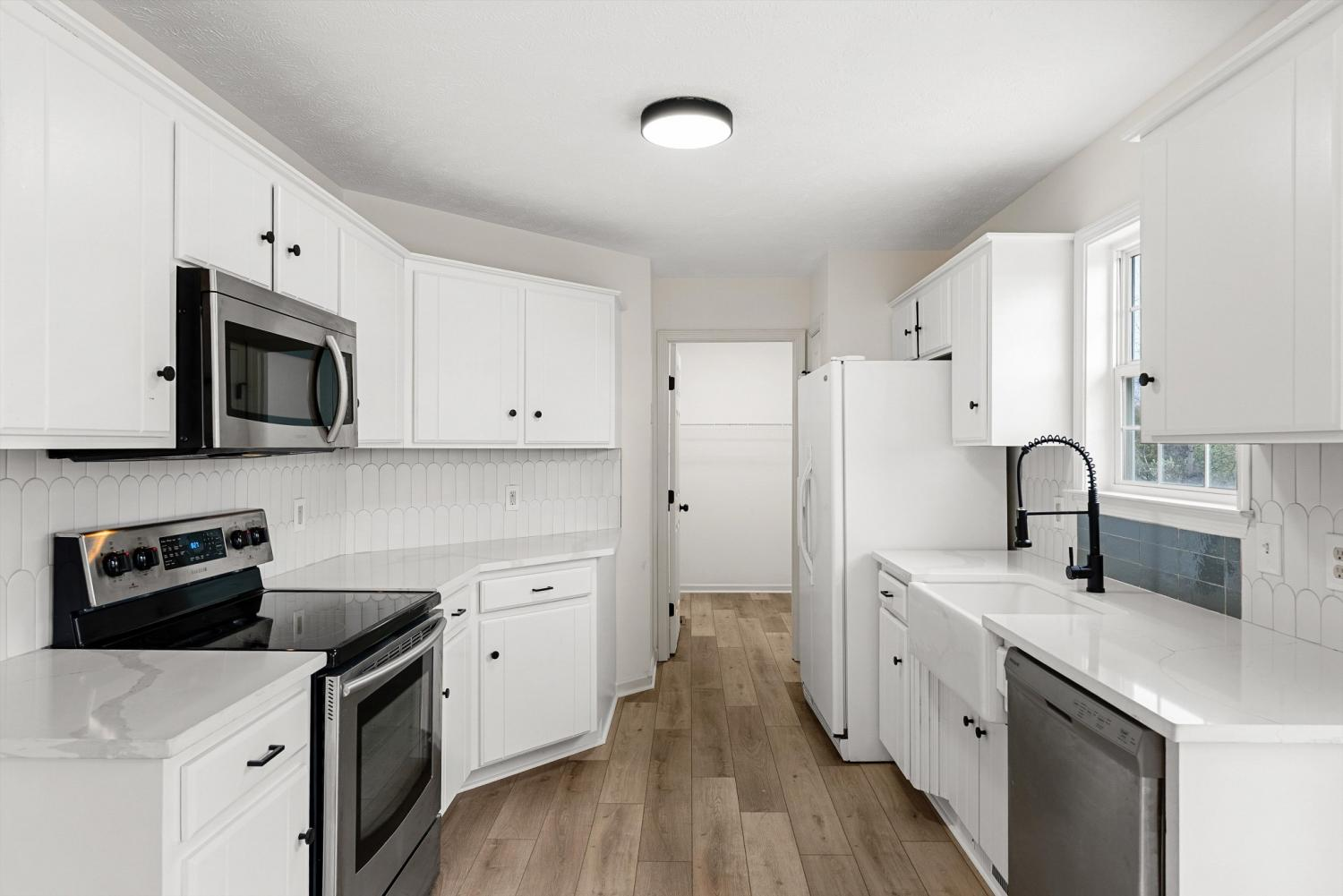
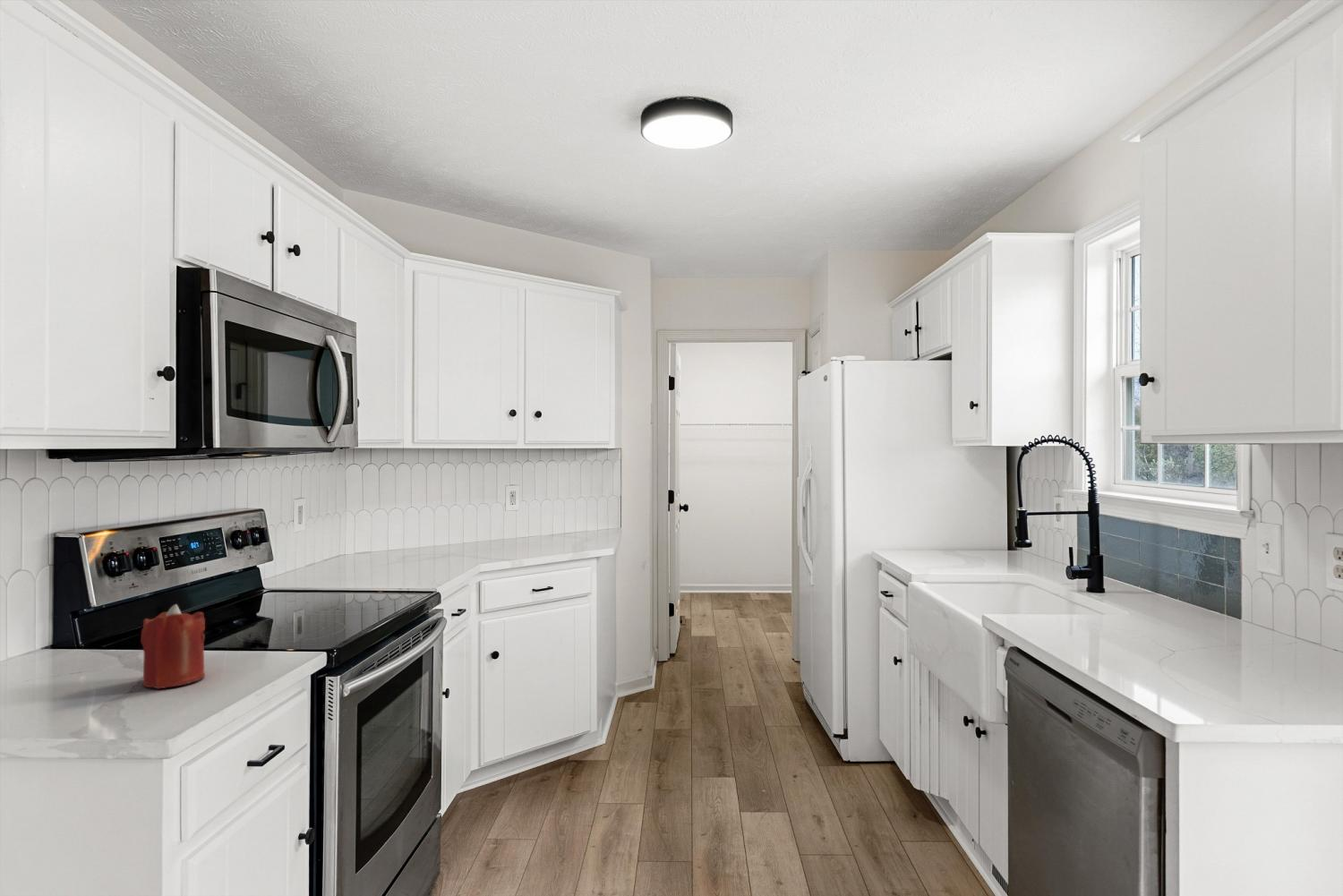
+ candle [140,603,206,689]
